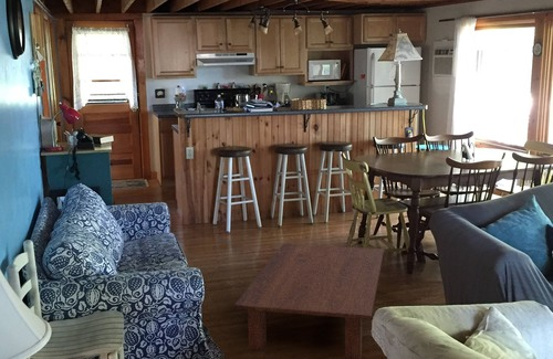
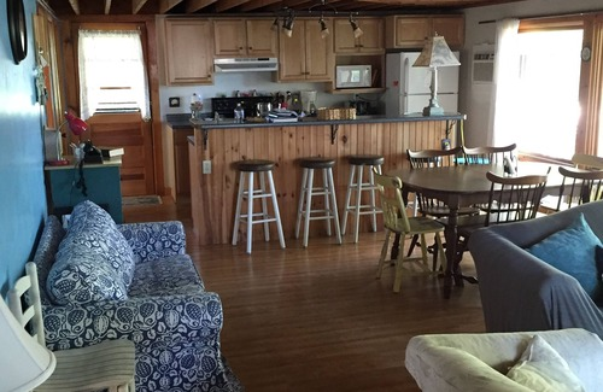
- coffee table [233,243,385,359]
